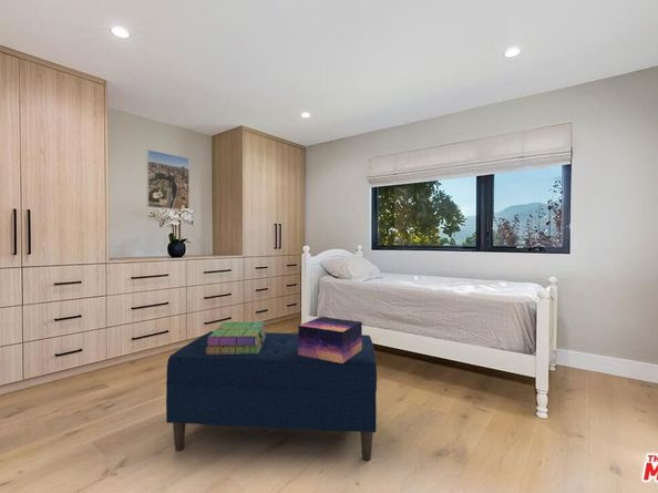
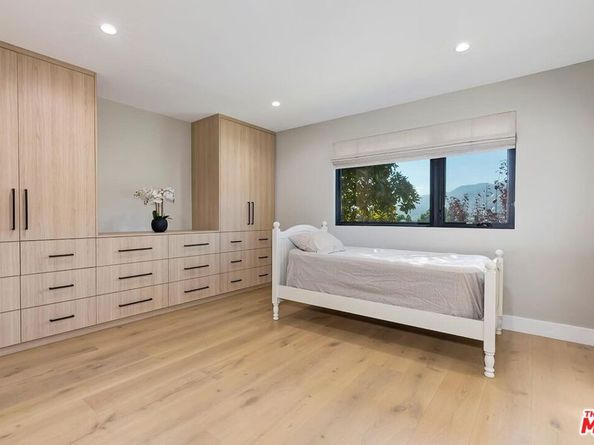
- decorative box [297,316,363,363]
- bench [165,330,378,462]
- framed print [146,148,191,210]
- stack of books [206,320,267,355]
